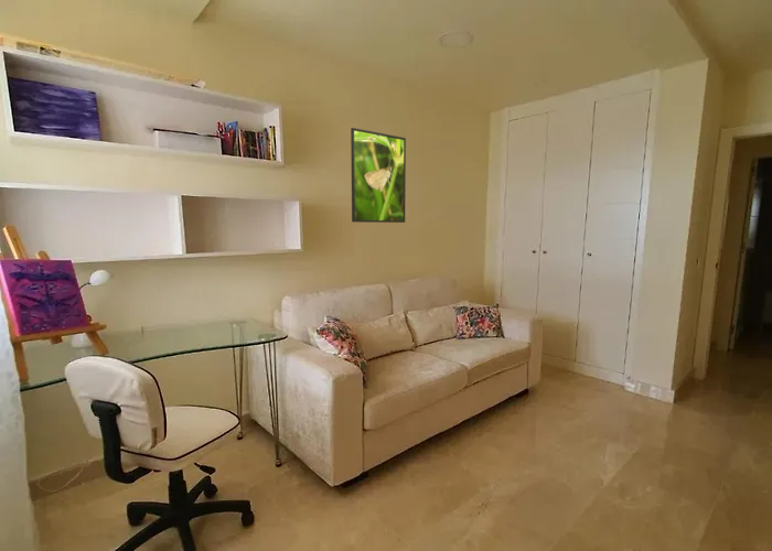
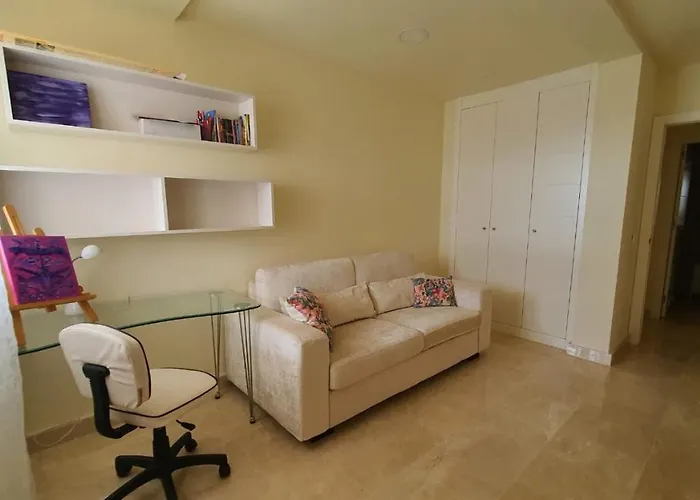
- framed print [350,127,407,224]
